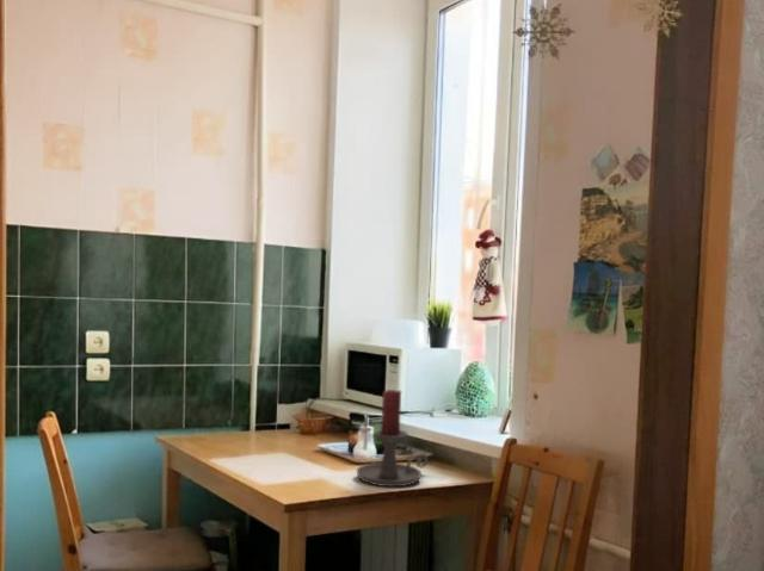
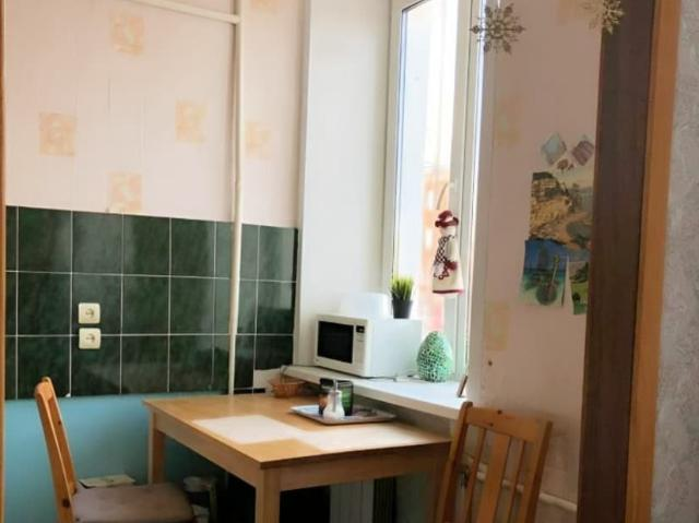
- candle holder [356,389,429,488]
